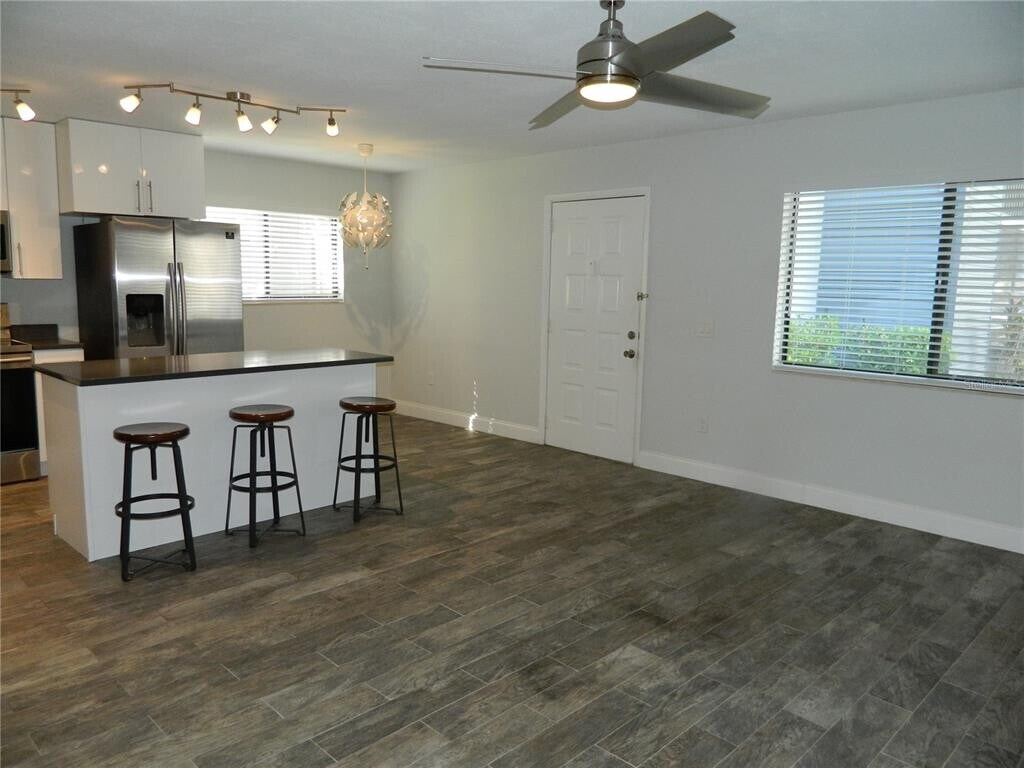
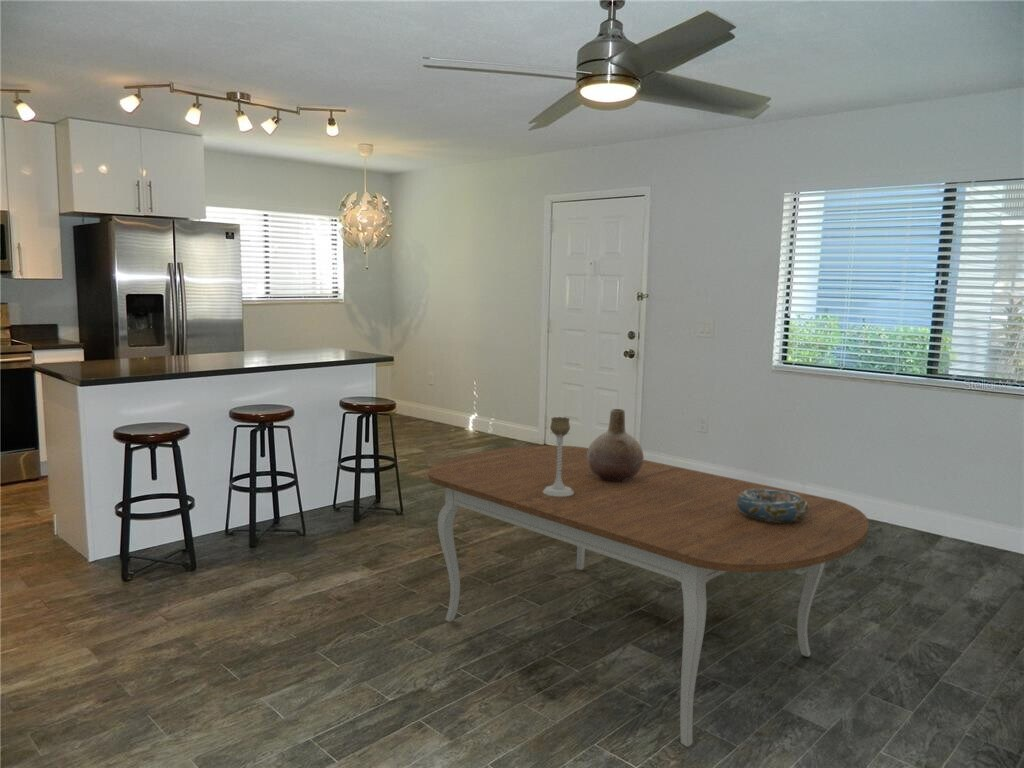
+ decorative bowl [736,489,808,523]
+ candle holder [543,416,574,497]
+ vase [587,408,645,482]
+ dining table [427,445,870,748]
